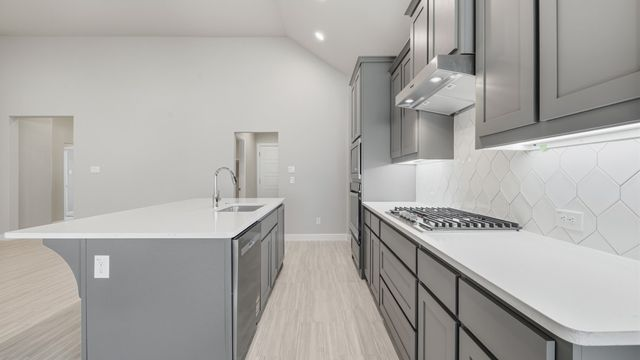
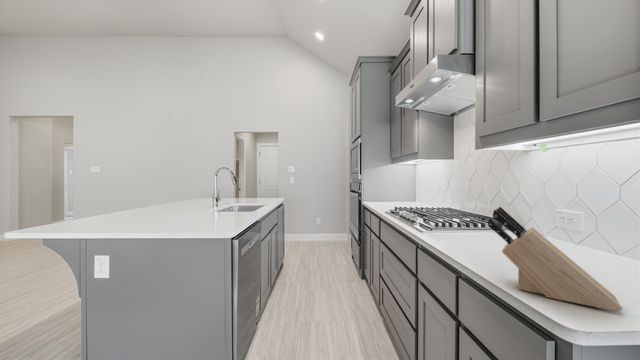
+ knife block [487,206,623,312]
